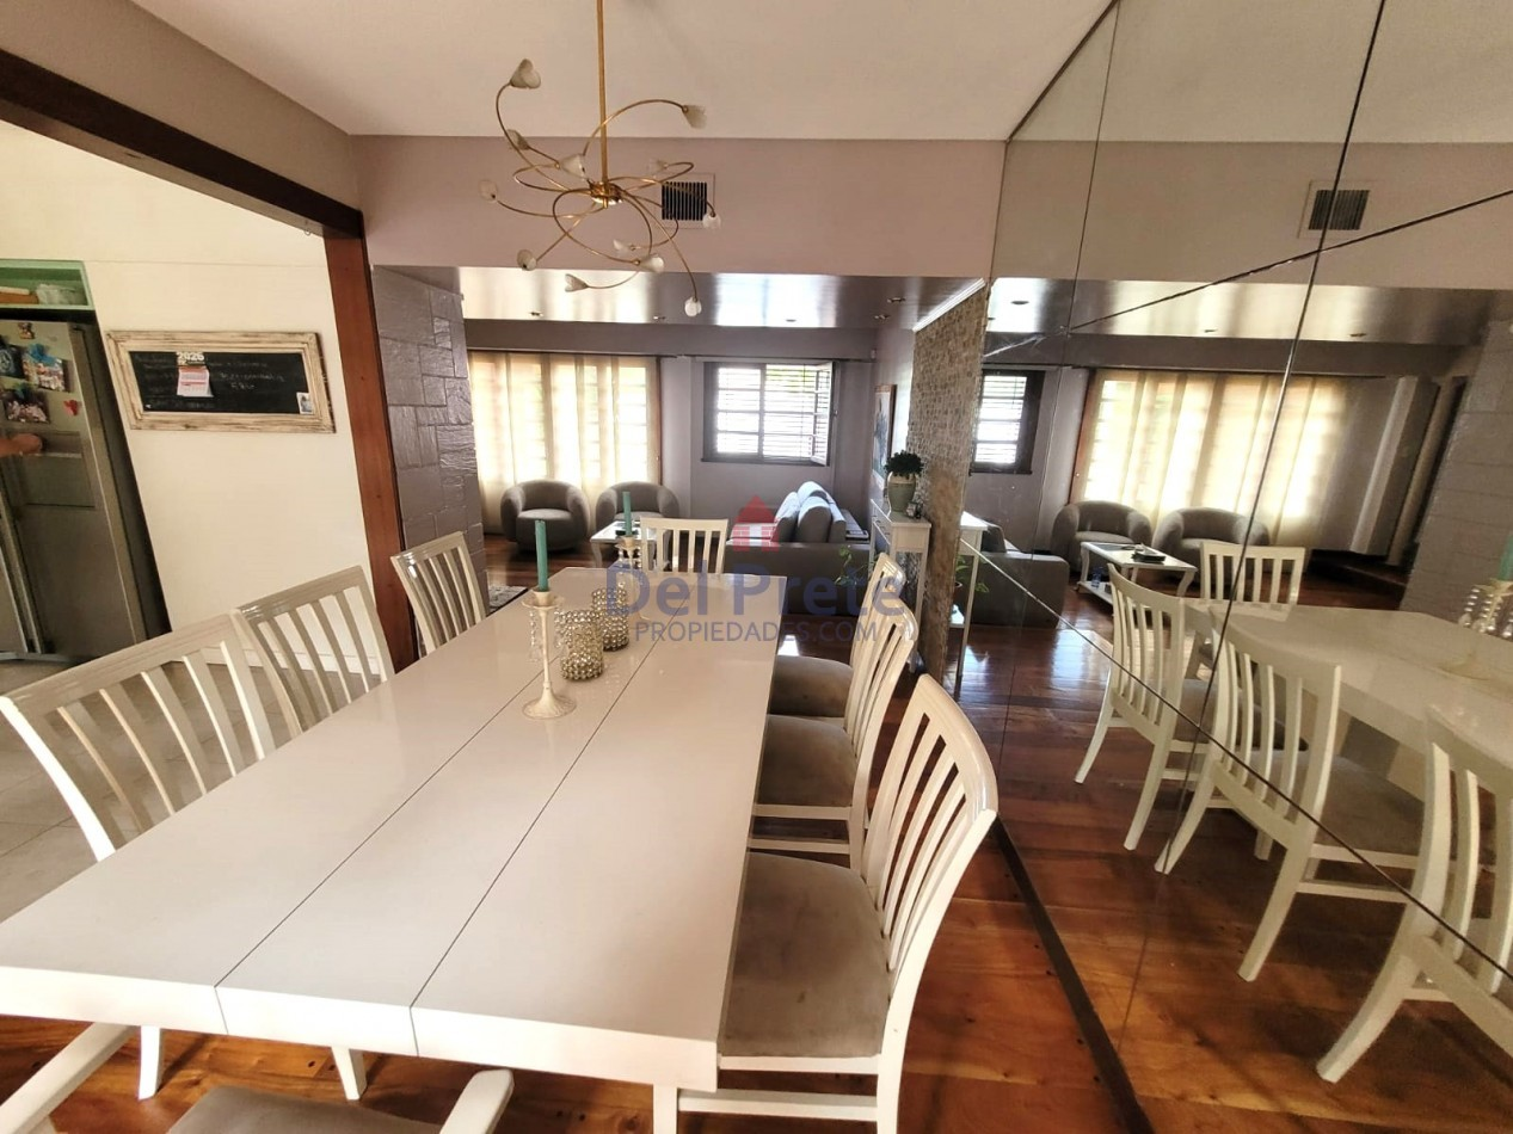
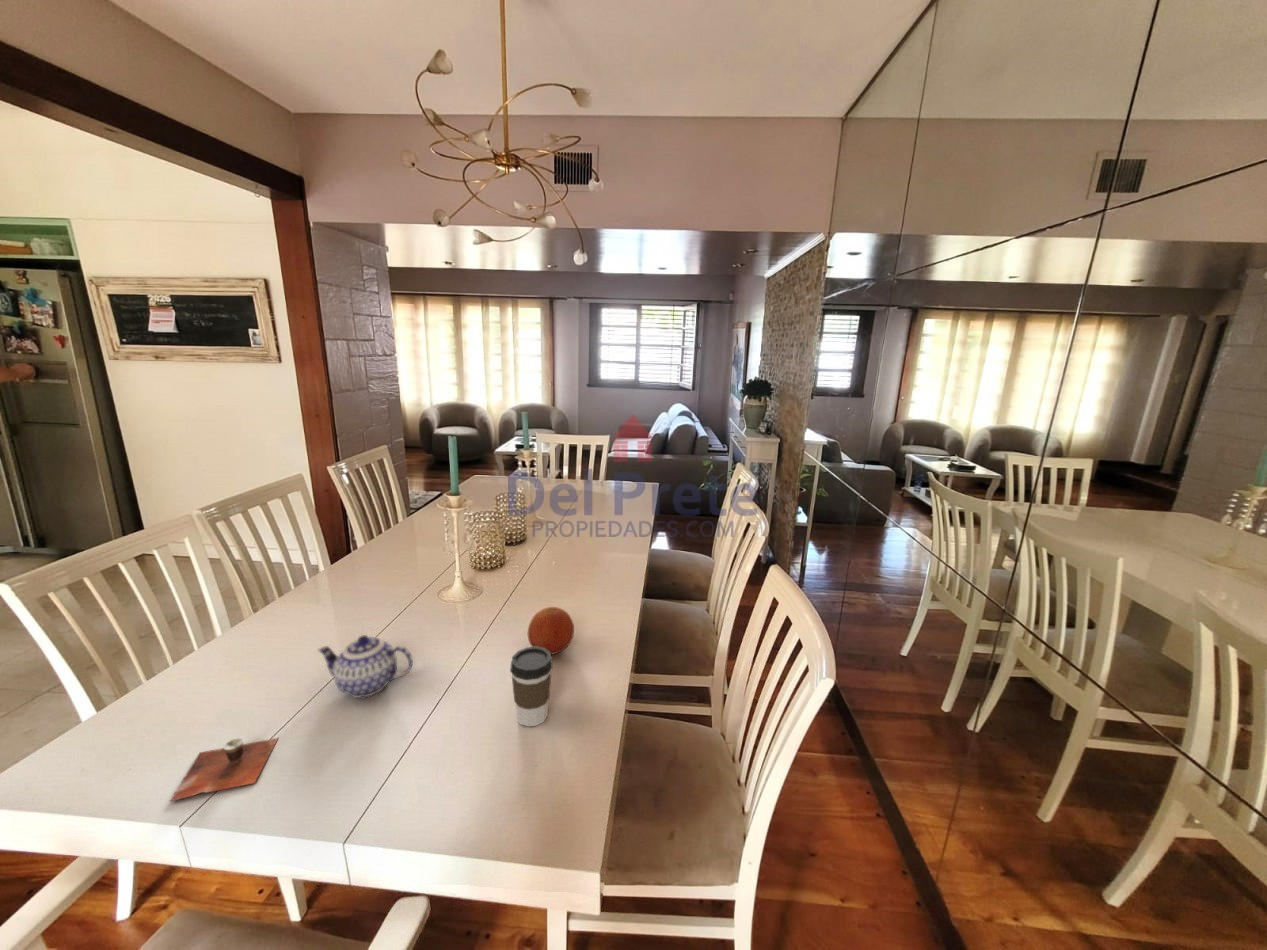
+ fruit [527,606,575,655]
+ cup [169,737,279,802]
+ coffee cup [509,646,554,728]
+ teapot [317,634,414,699]
